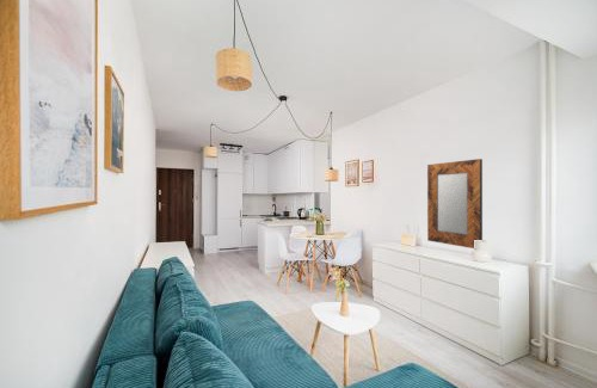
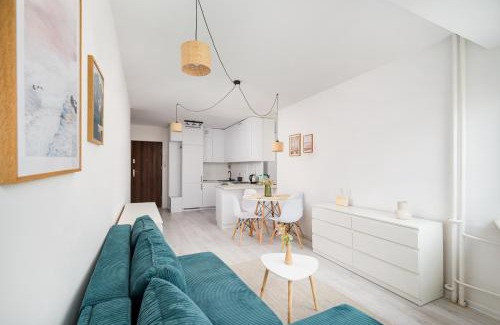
- home mirror [426,158,484,250]
